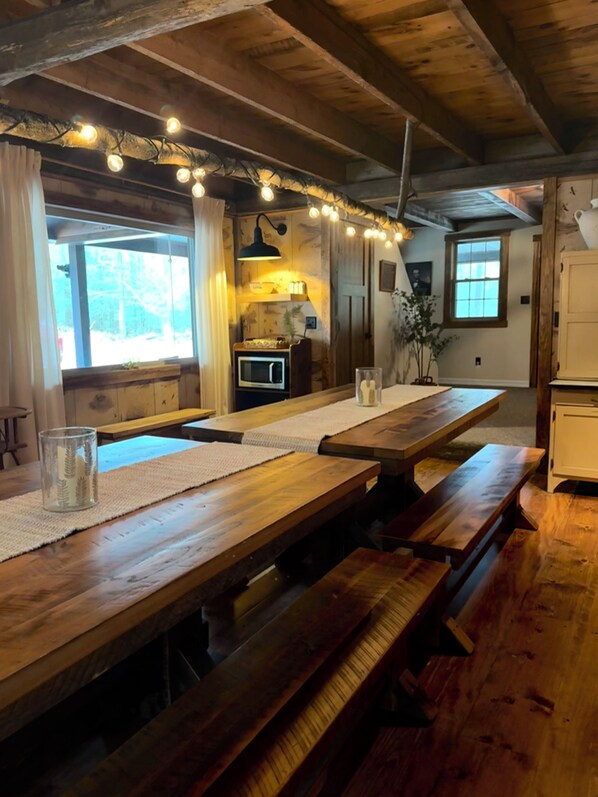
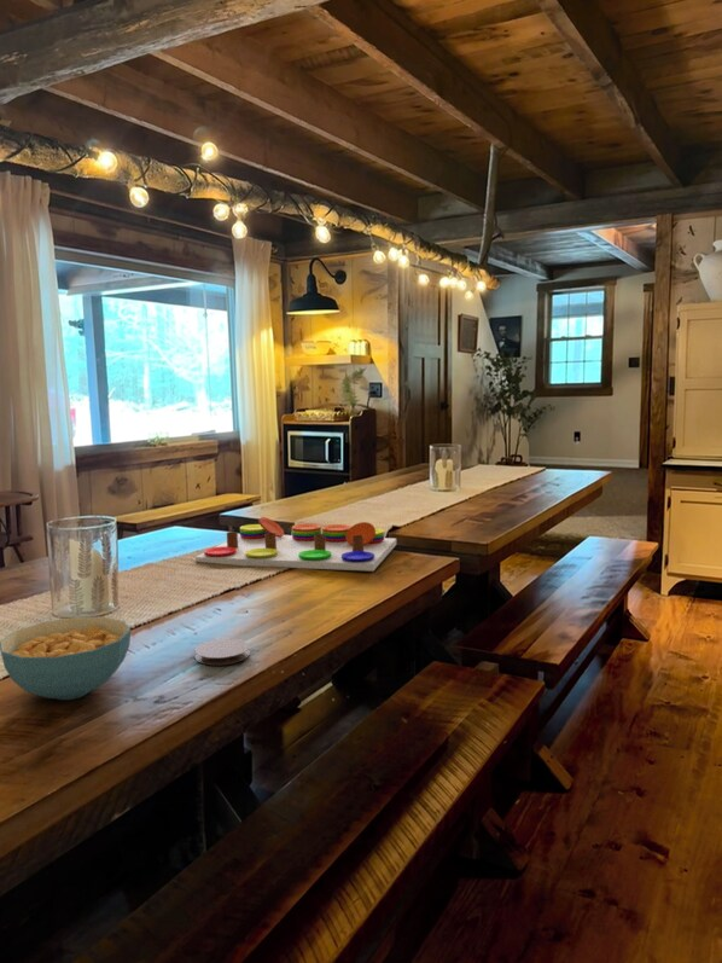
+ cereal bowl [0,616,132,701]
+ board game [194,516,397,573]
+ coaster [193,638,251,666]
